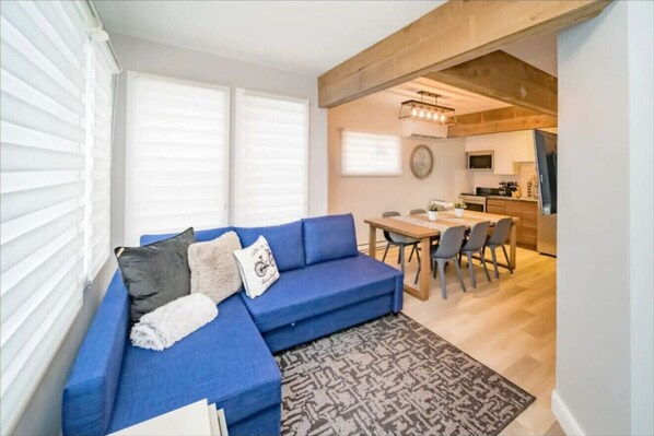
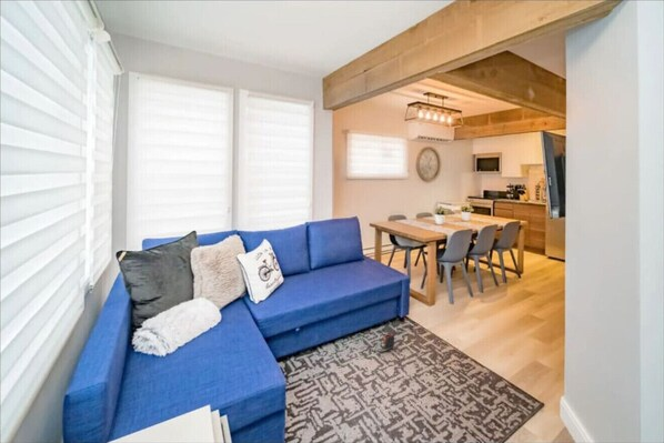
+ shoe [375,332,396,353]
